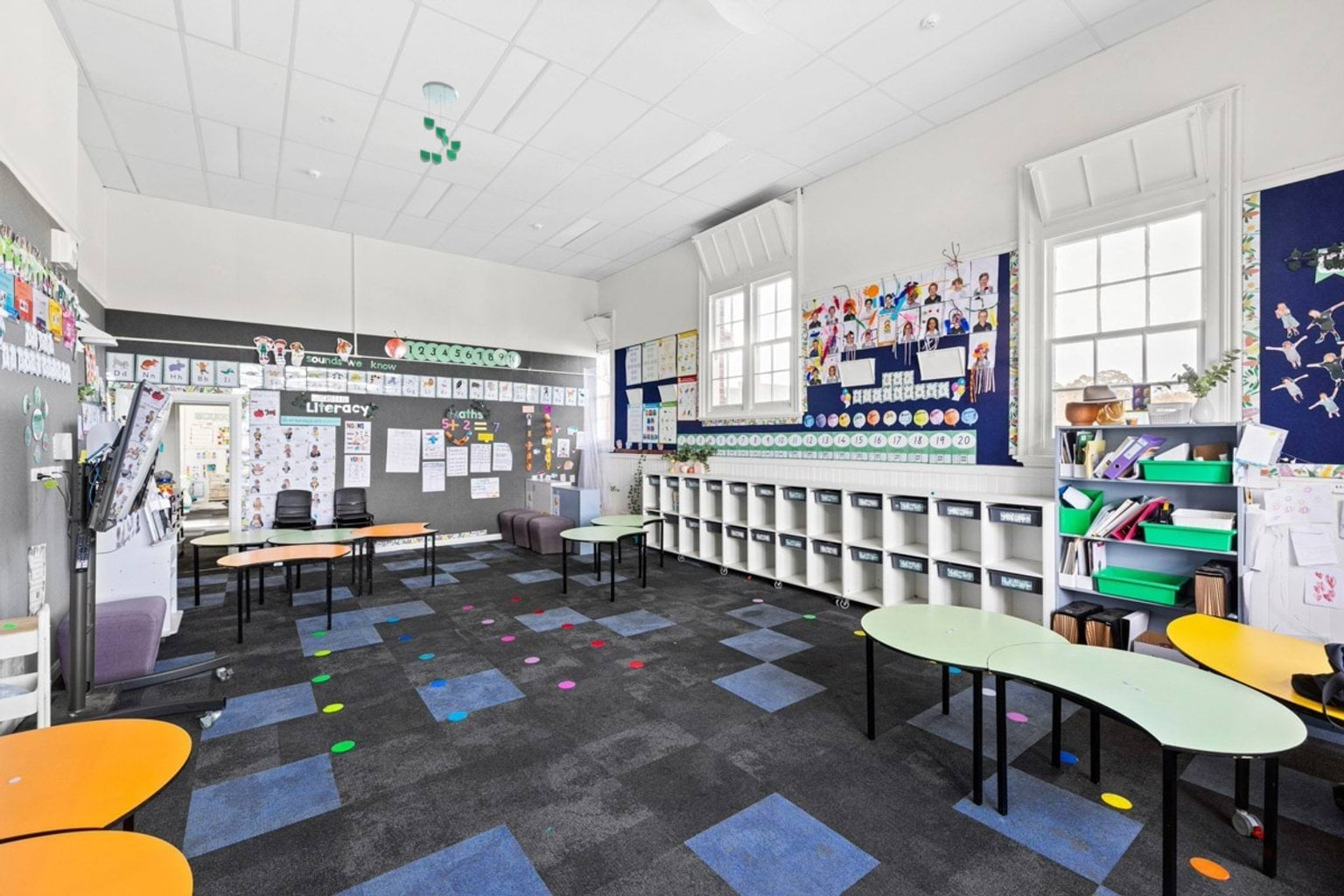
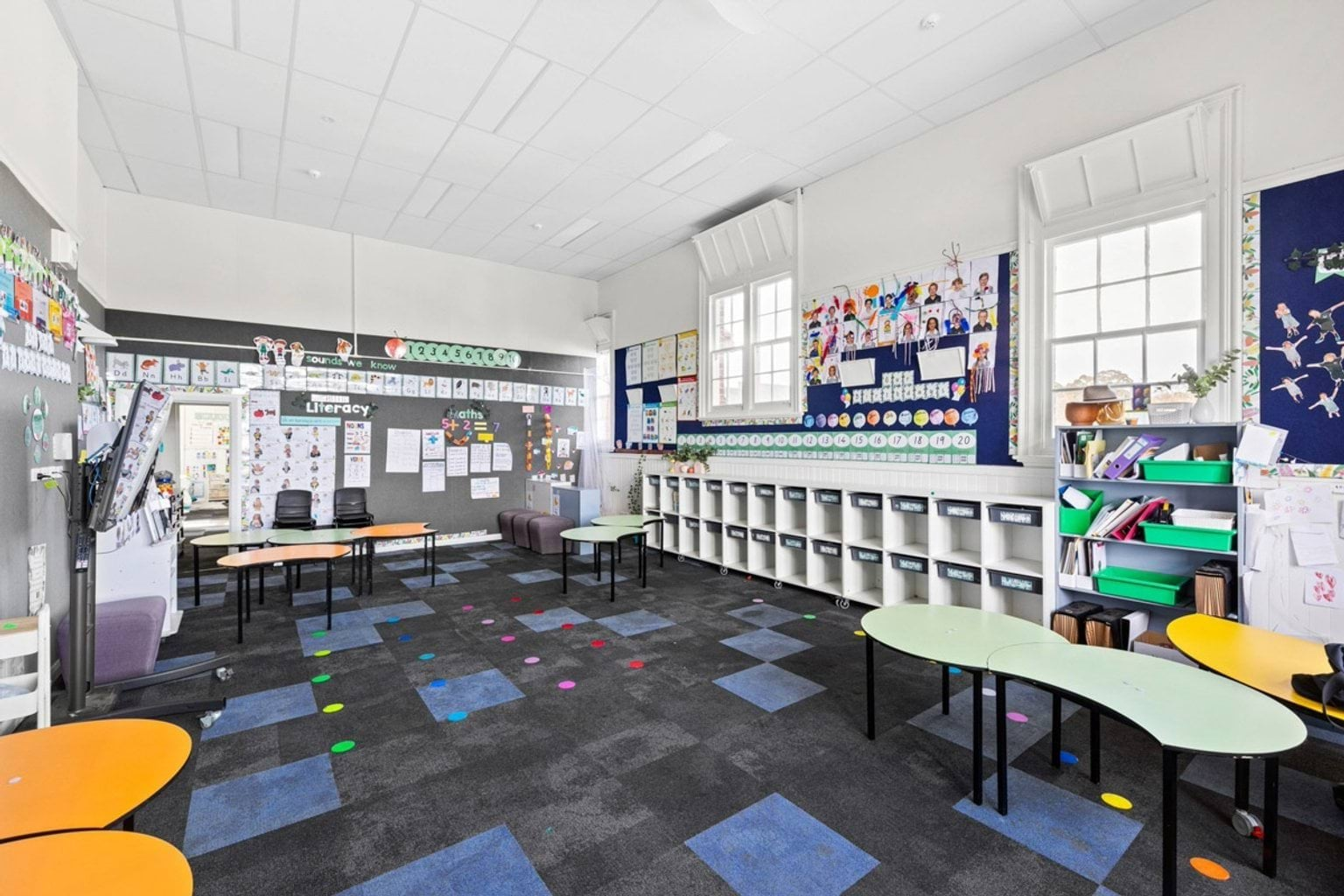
- ceiling mobile [419,81,462,166]
